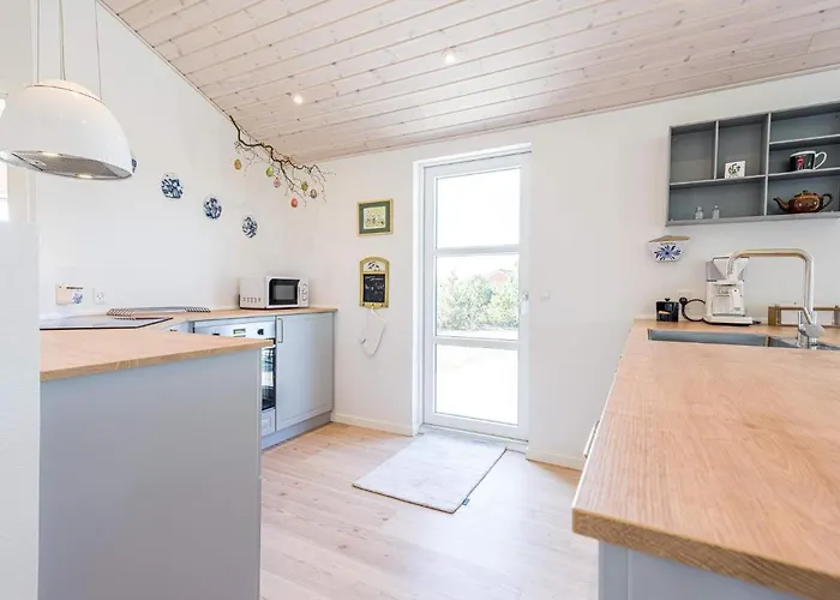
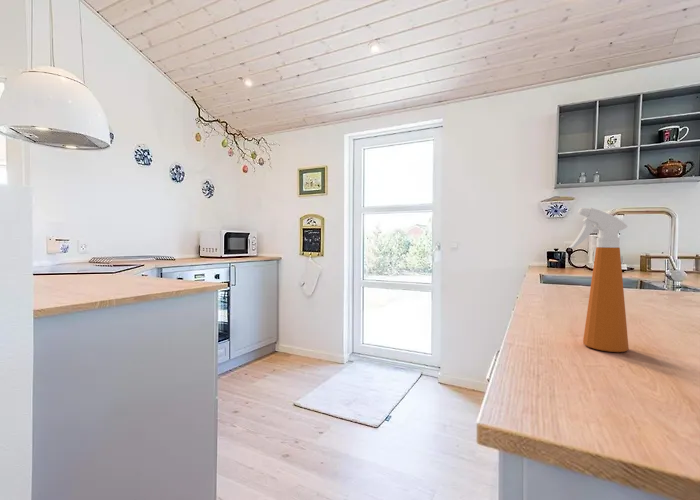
+ spray bottle [568,207,630,353]
